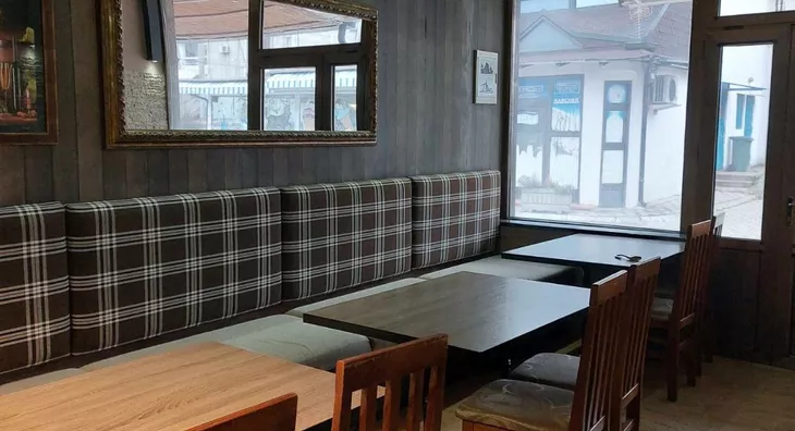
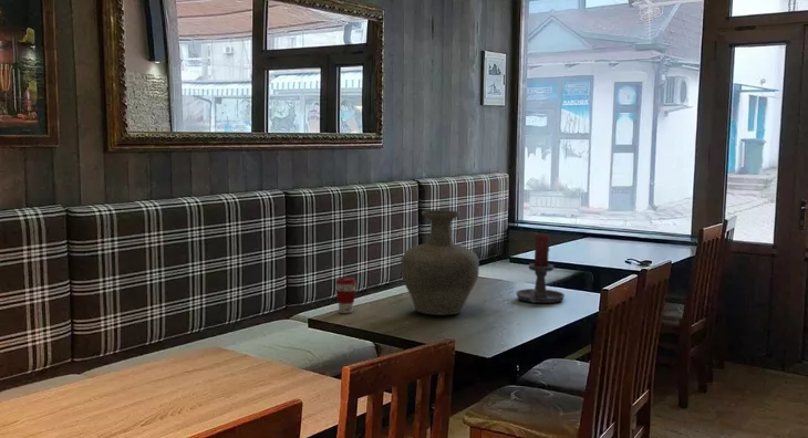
+ vase [400,209,480,316]
+ candle holder [515,232,566,304]
+ coffee cup [334,277,358,314]
